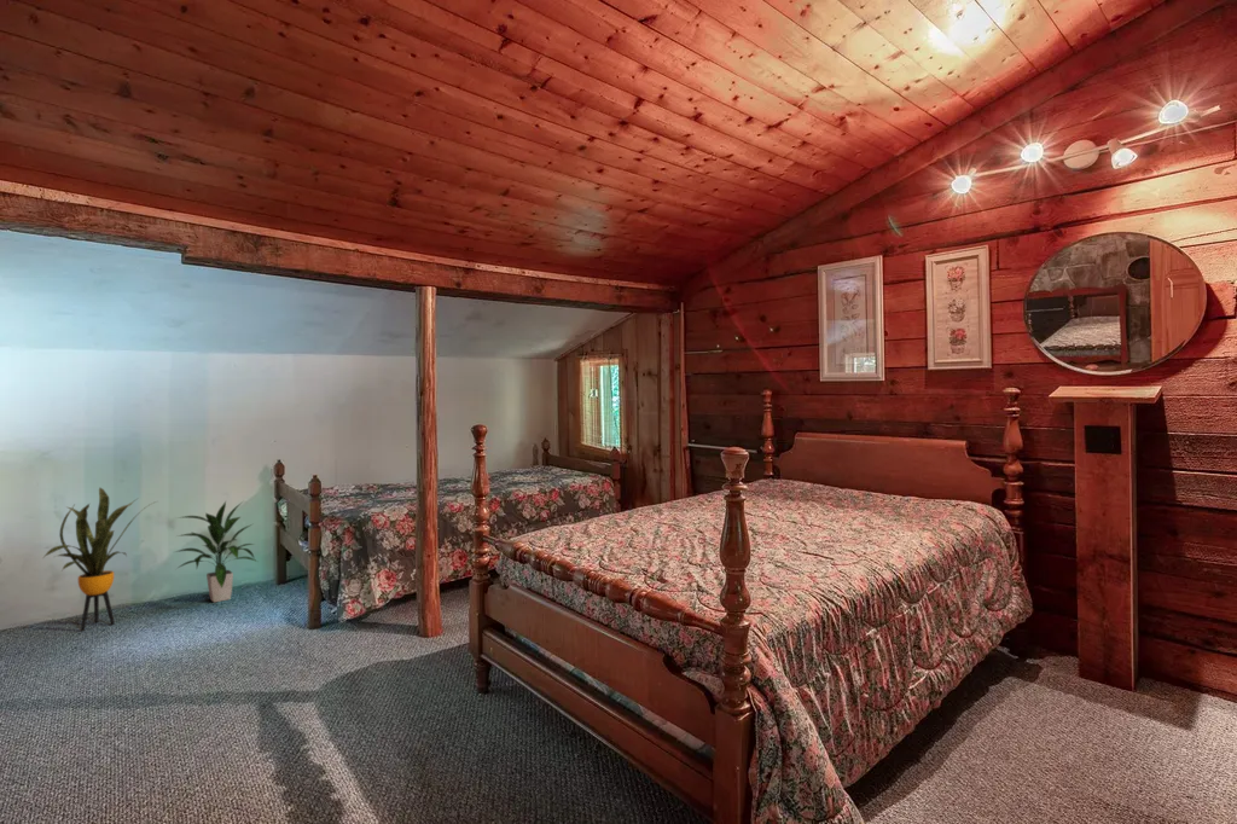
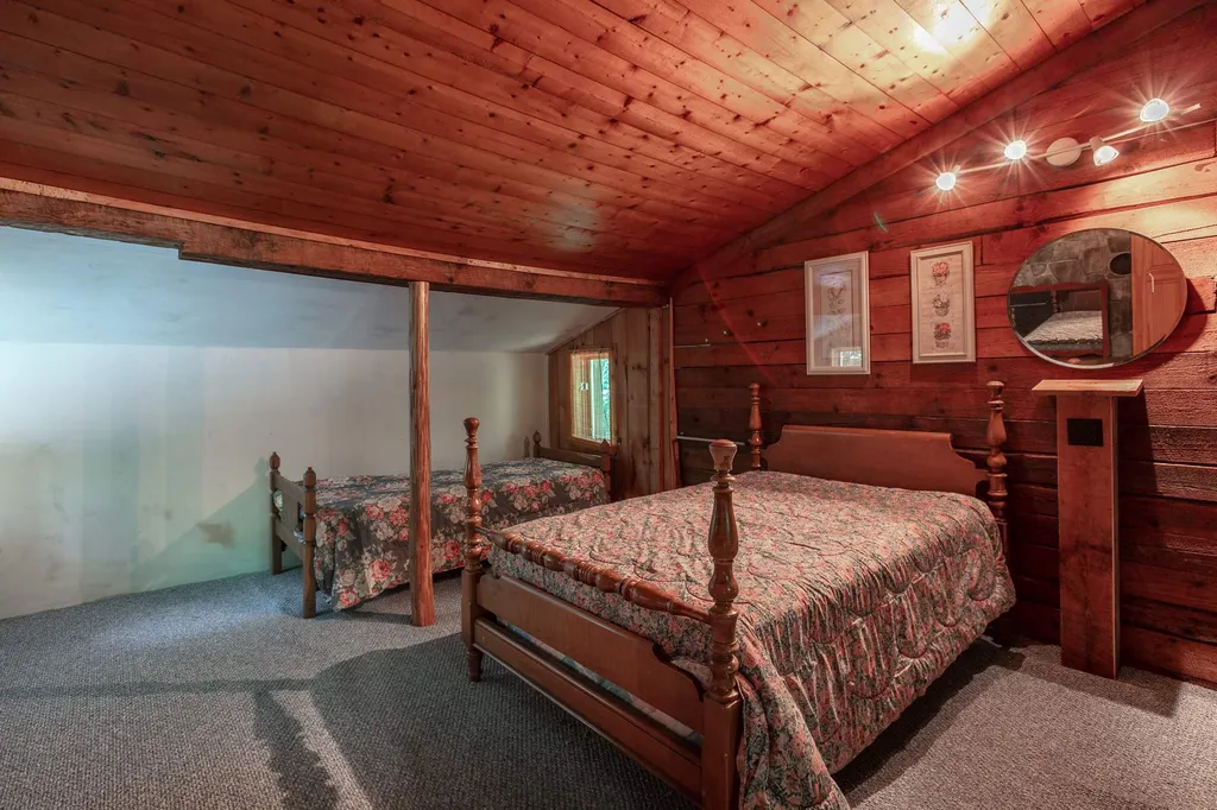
- indoor plant [174,498,259,603]
- house plant [41,487,158,631]
